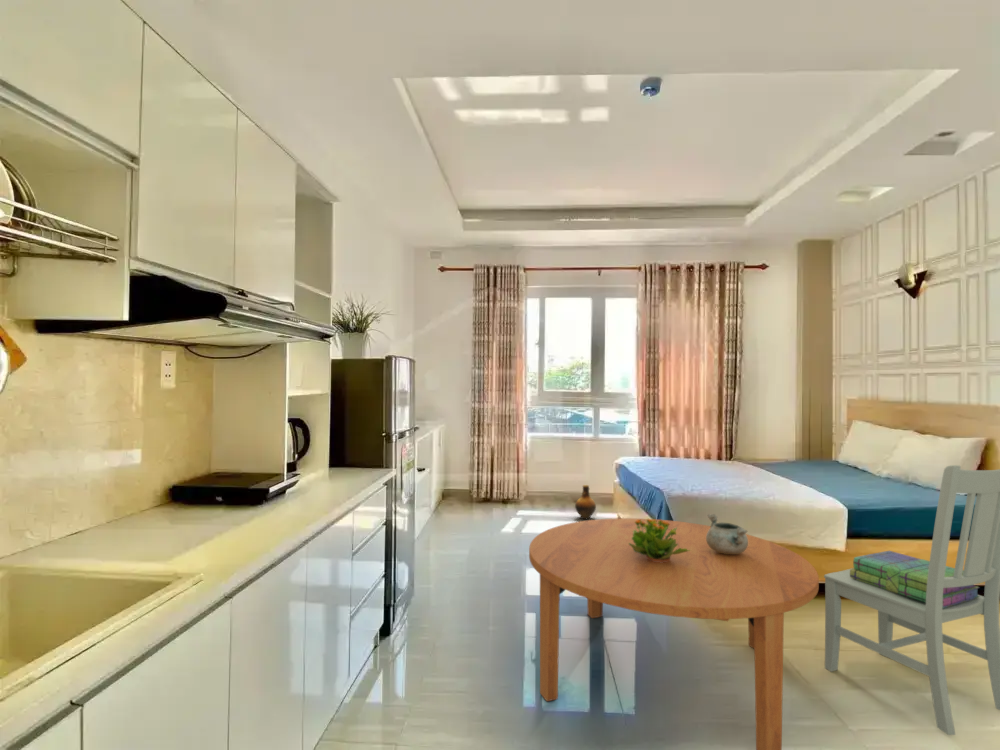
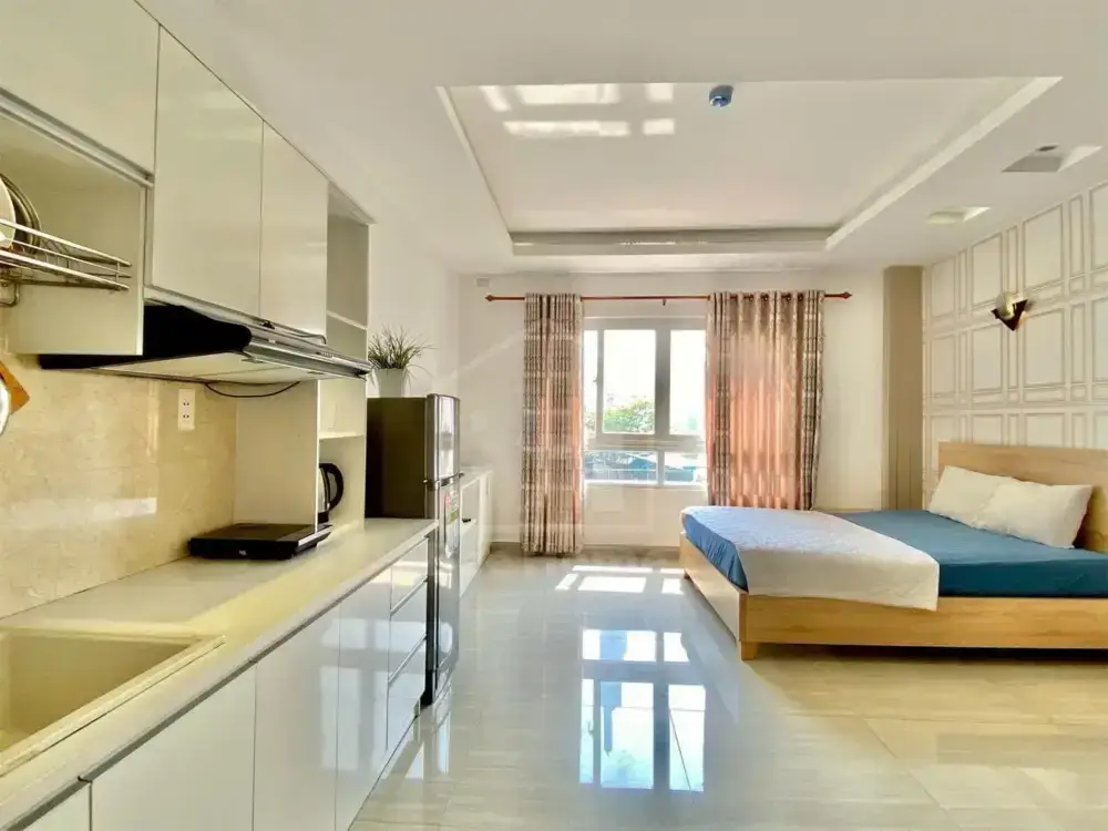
- potted flower [629,518,690,563]
- chair [823,464,1000,736]
- decorative bowl [706,513,748,554]
- dining table [528,517,820,750]
- stack of books [850,550,981,608]
- ceramic jug [574,484,597,520]
